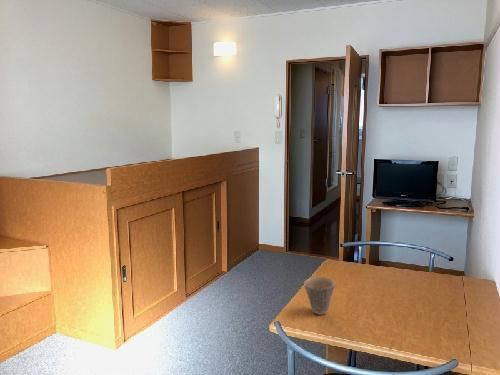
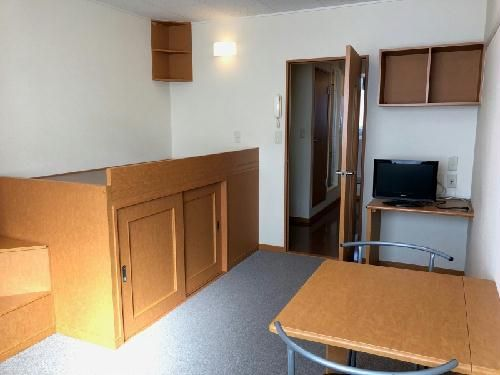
- cup [303,276,336,316]
